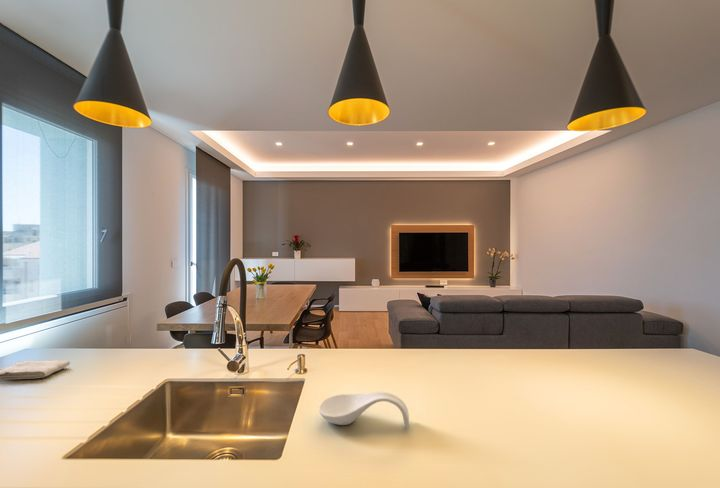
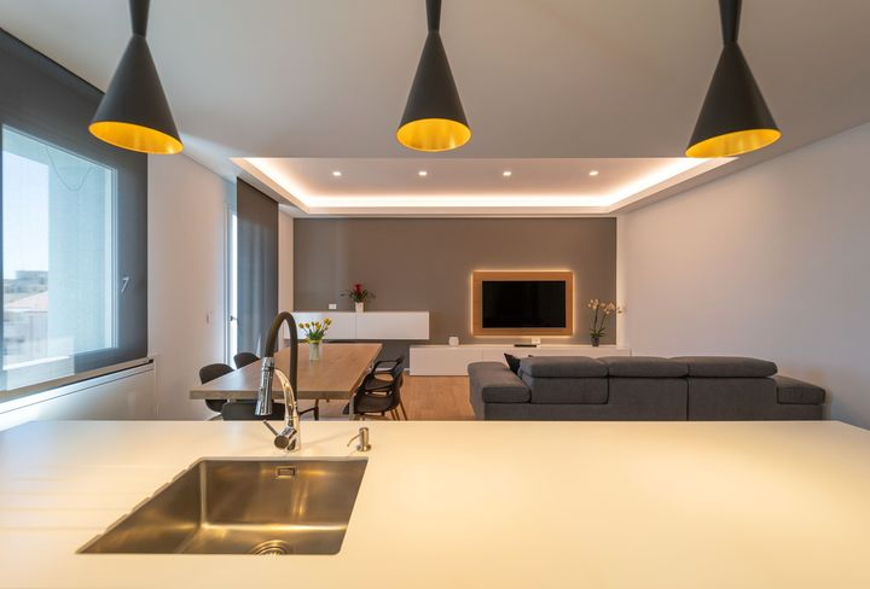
- spoon rest [318,391,410,429]
- washcloth [0,359,71,381]
